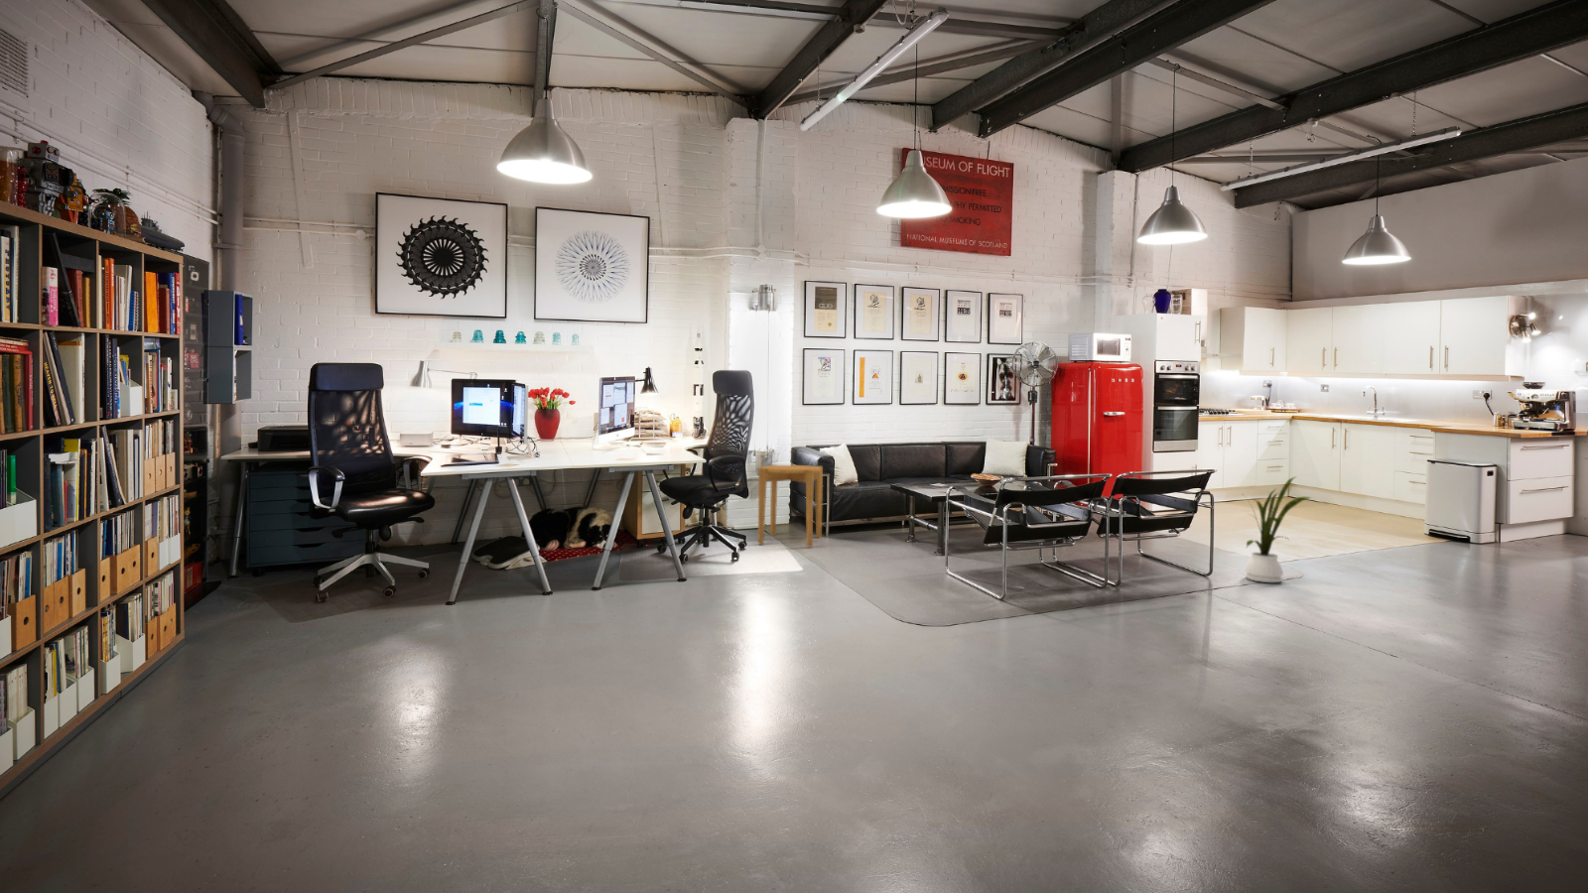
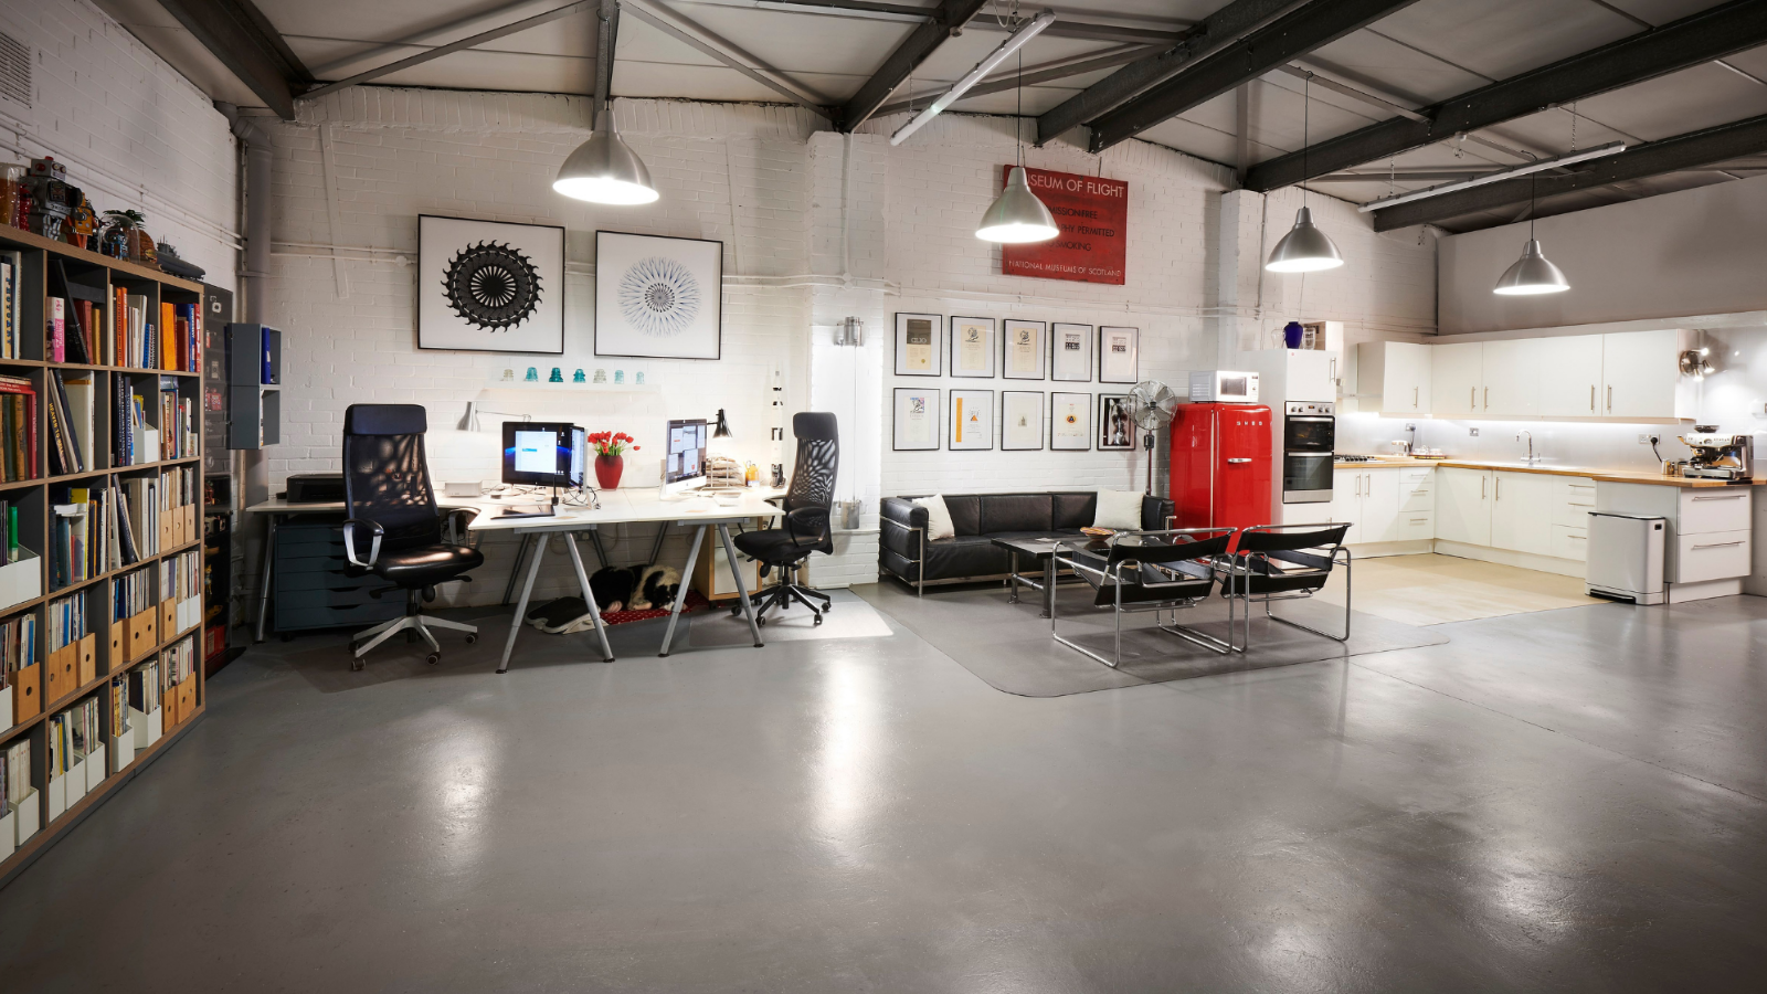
- house plant [1242,475,1312,583]
- side table [757,463,823,547]
